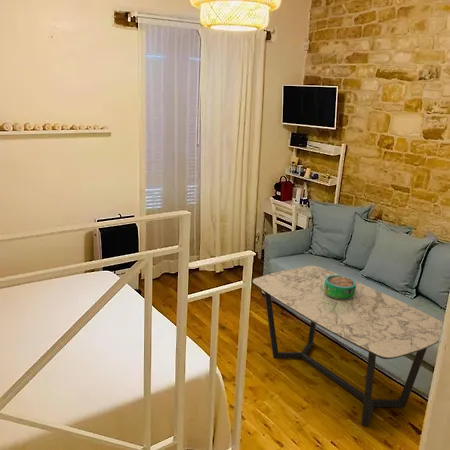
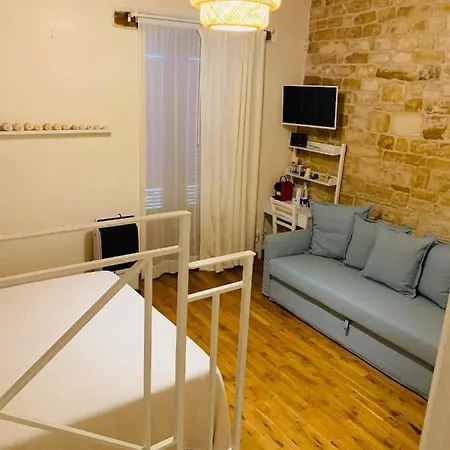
- coffee table [252,265,444,427]
- decorative bowl [324,274,356,300]
